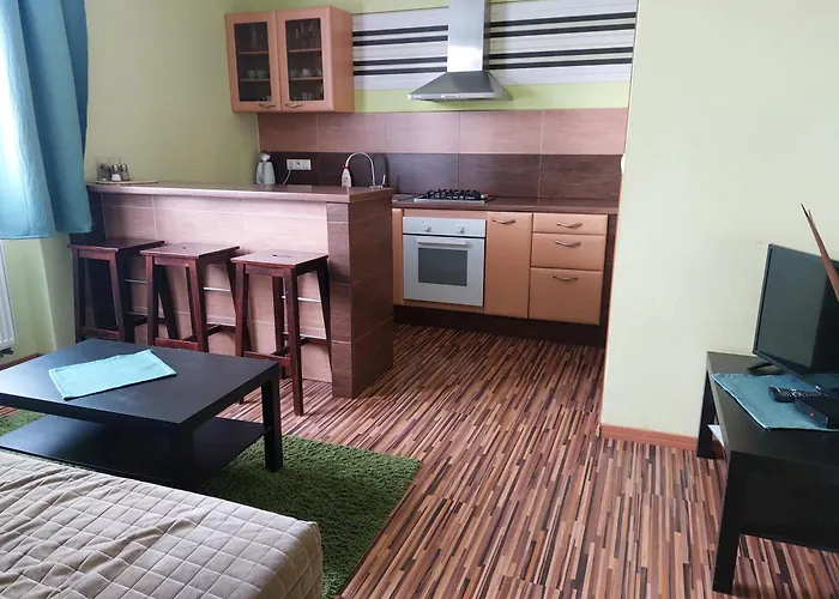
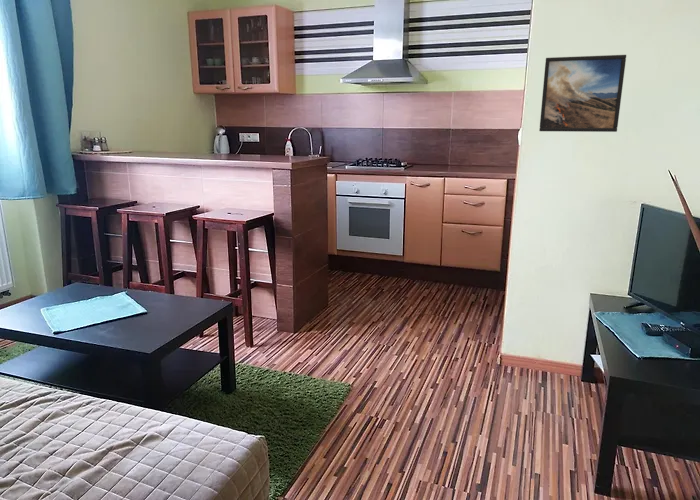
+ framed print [538,54,627,133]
